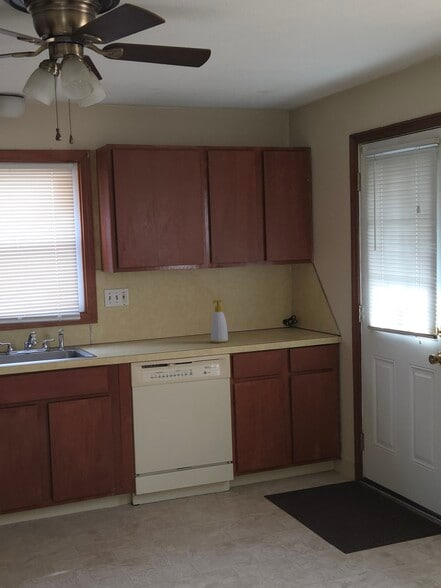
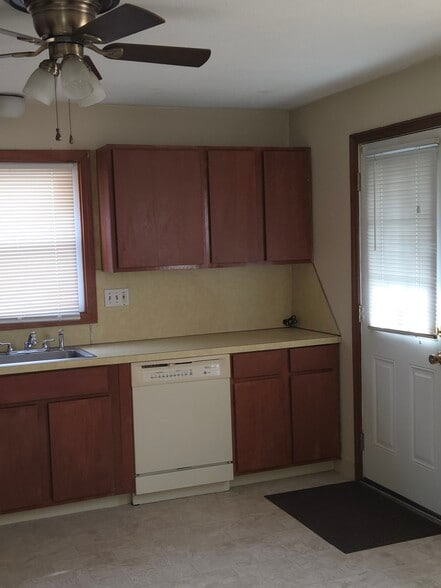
- soap bottle [210,299,229,344]
